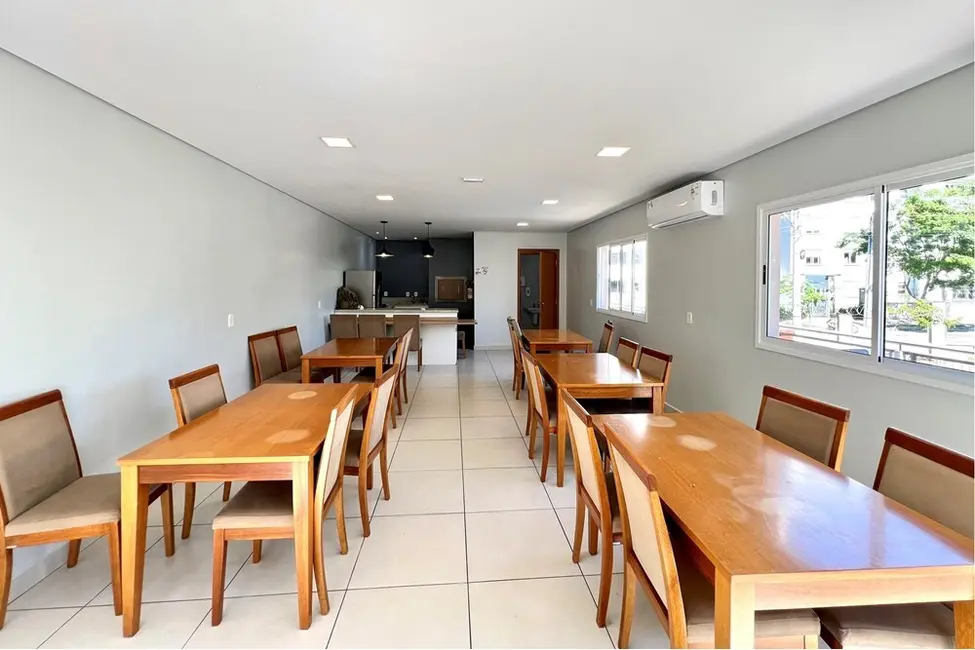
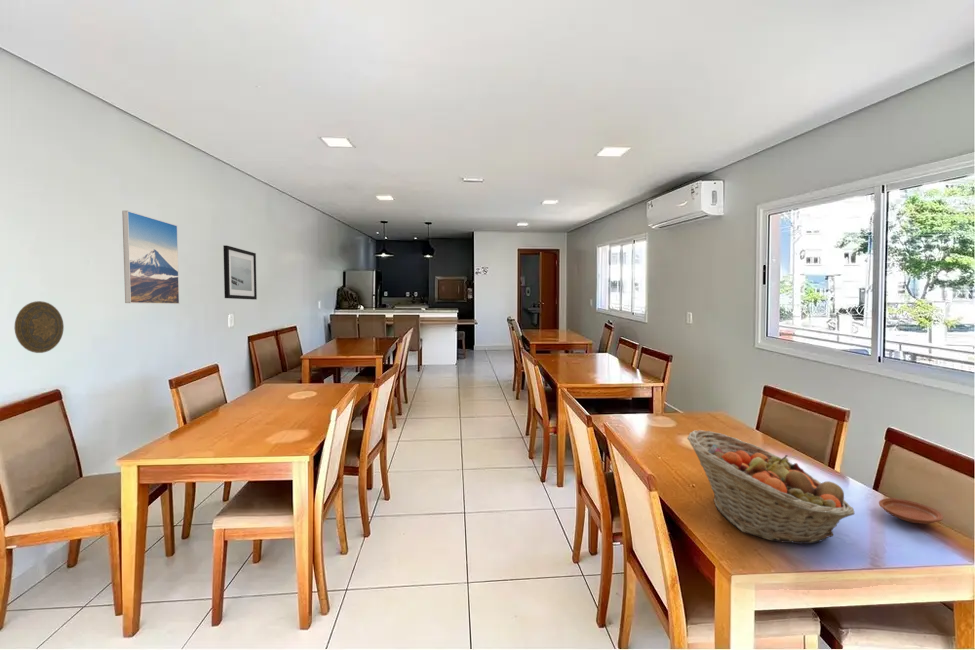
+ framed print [121,210,180,305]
+ fruit basket [686,429,855,545]
+ wall art [222,244,258,300]
+ plate [878,497,944,525]
+ decorative plate [14,300,65,354]
